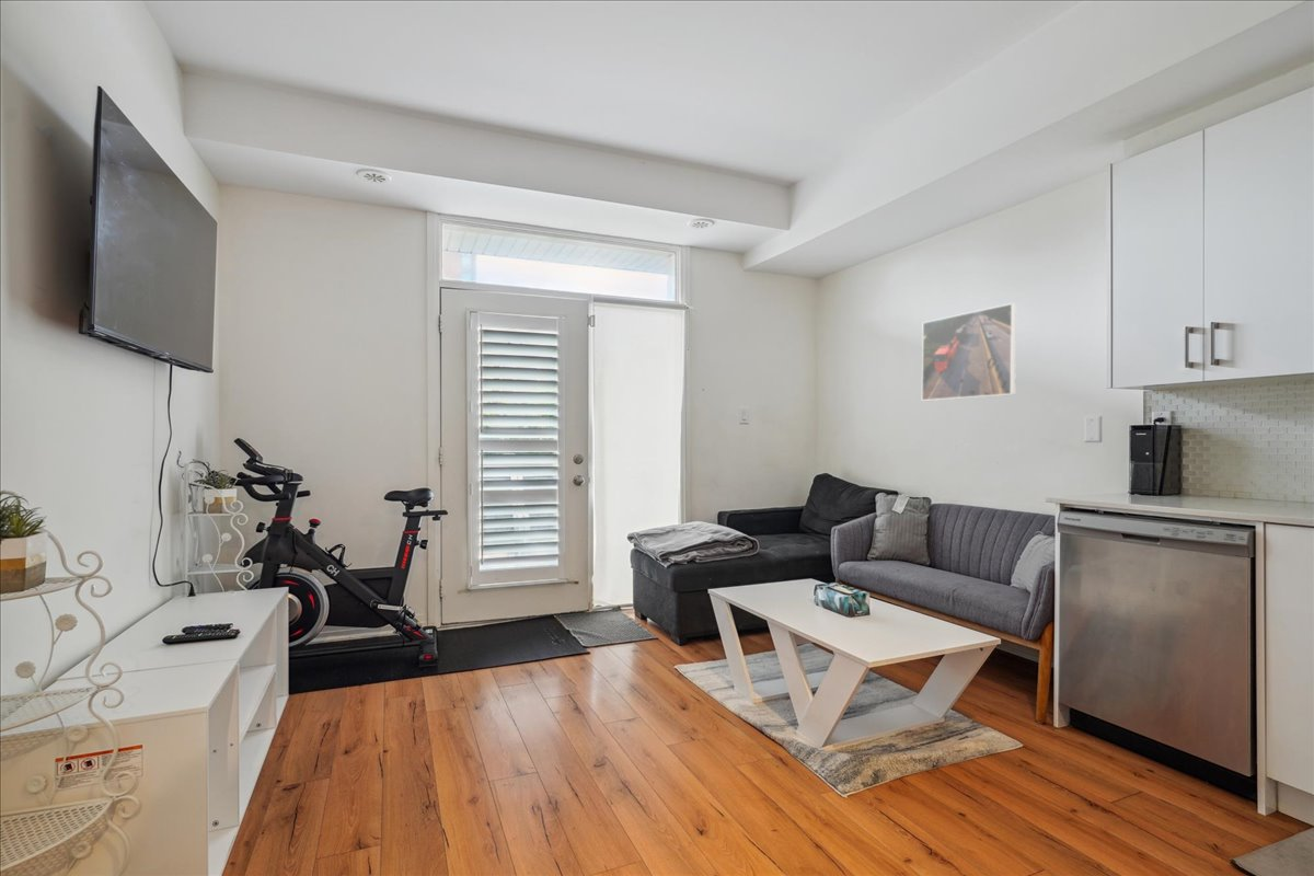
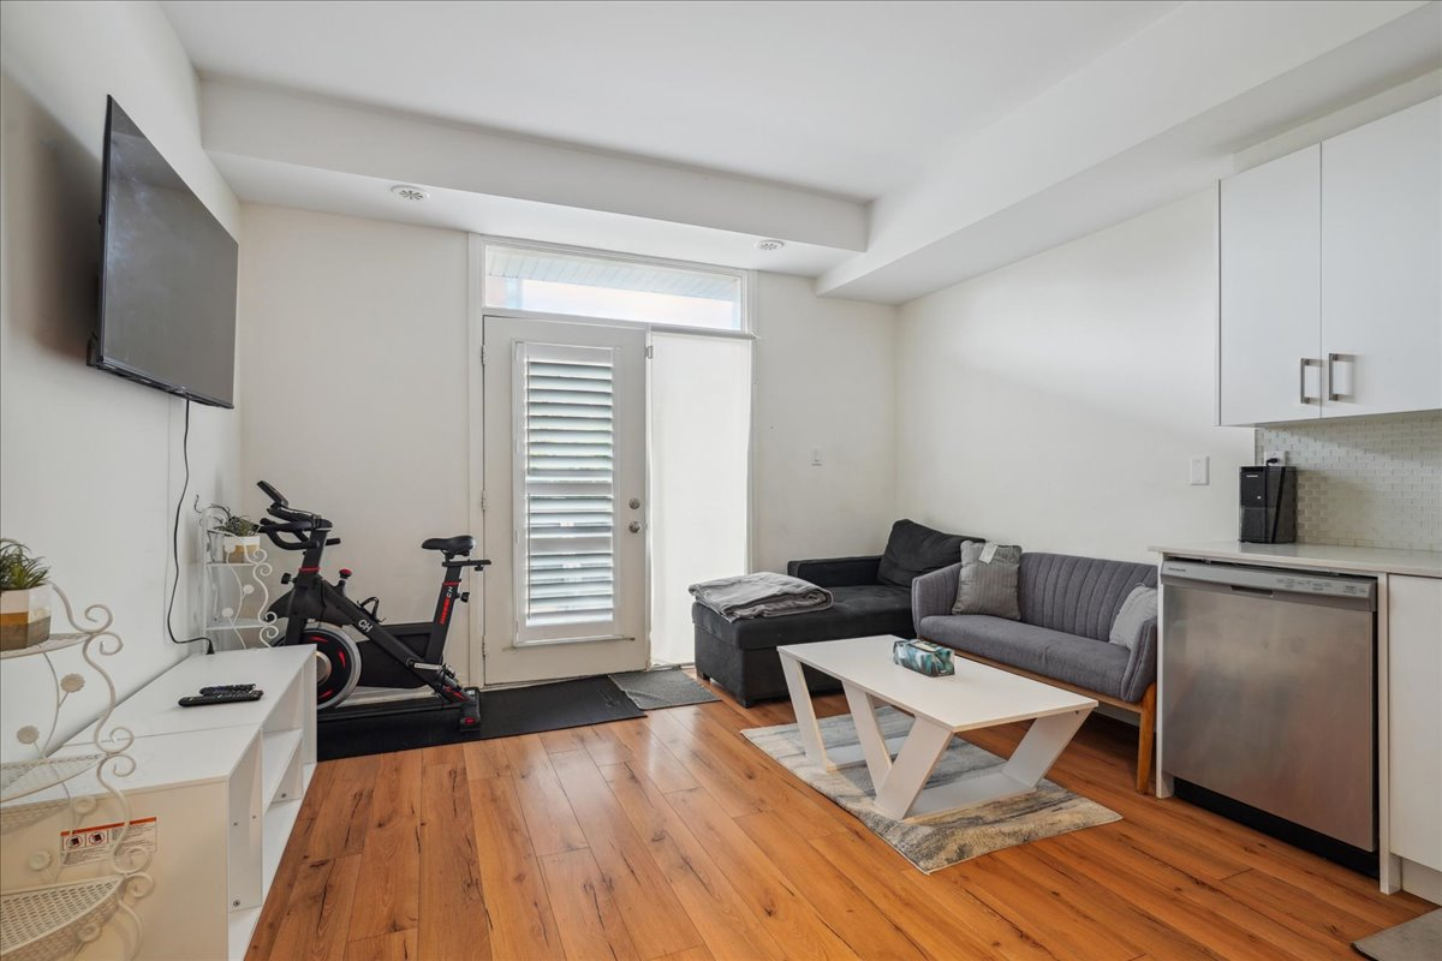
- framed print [921,302,1017,402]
